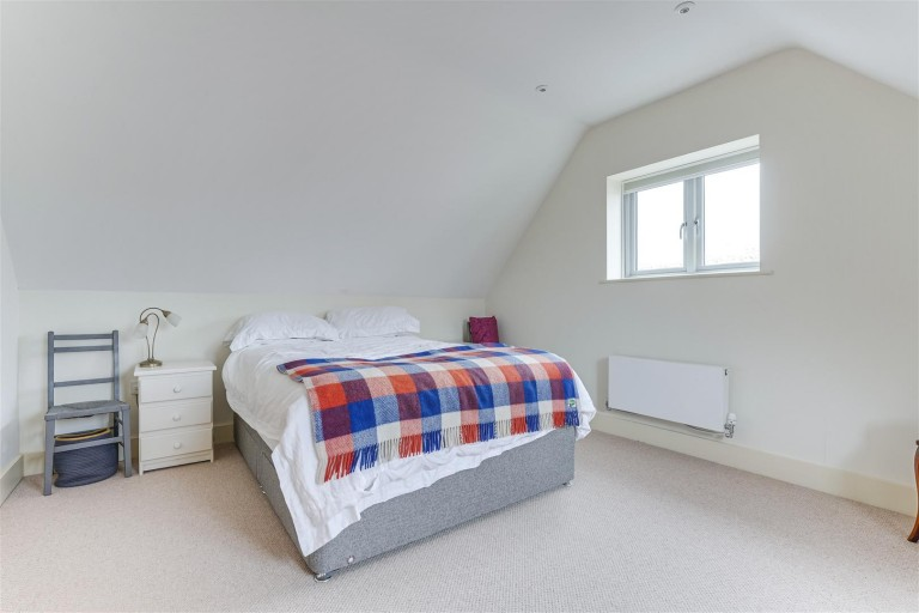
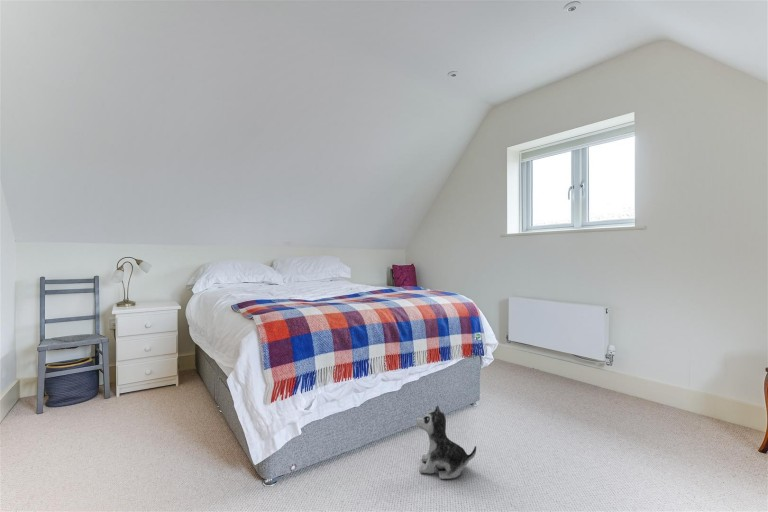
+ plush toy [415,405,477,480]
